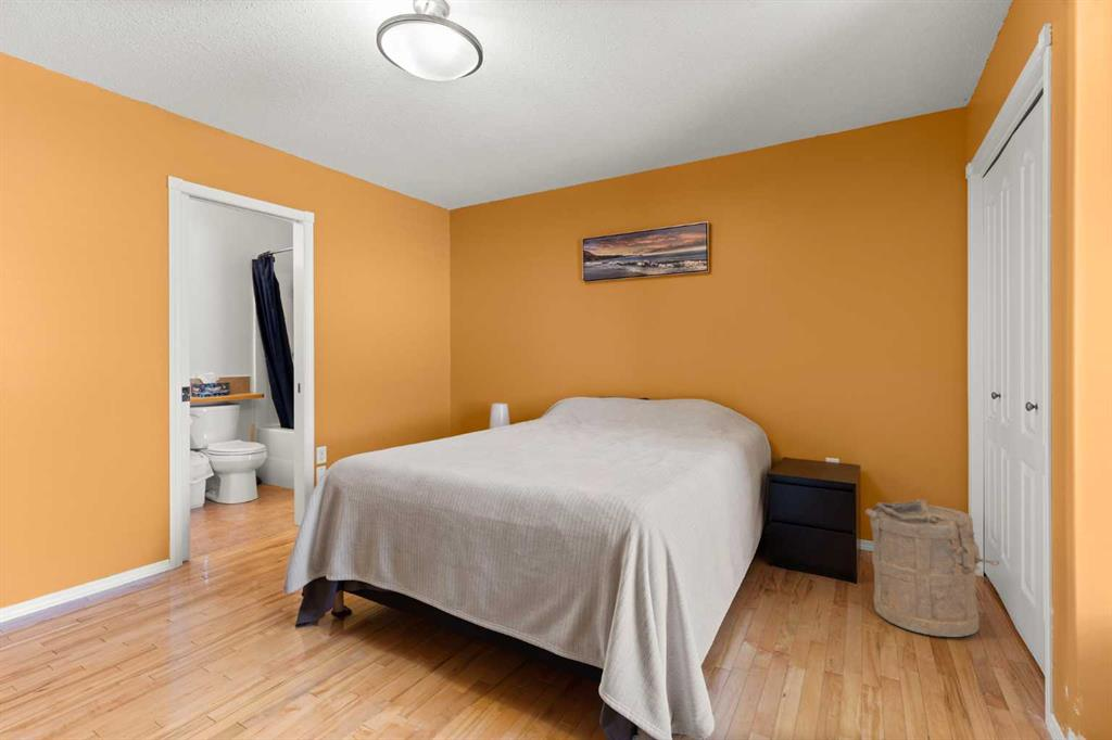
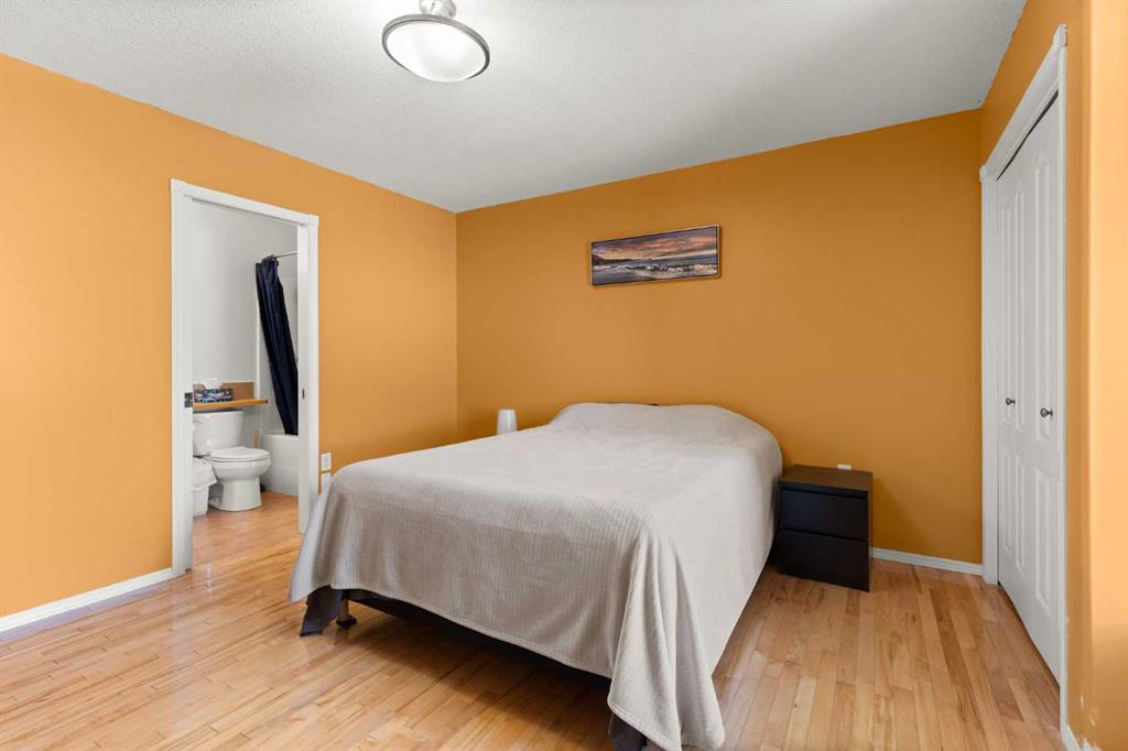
- laundry hamper [864,499,1001,638]
